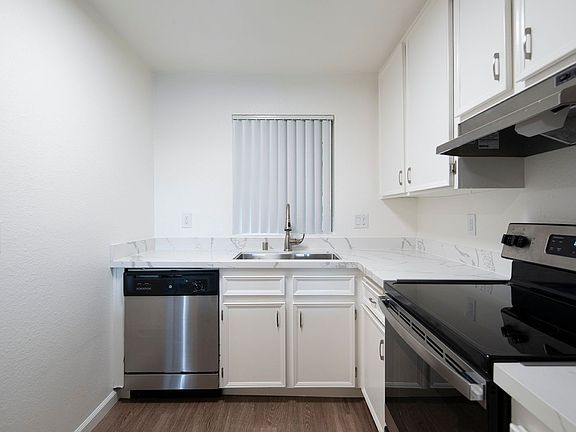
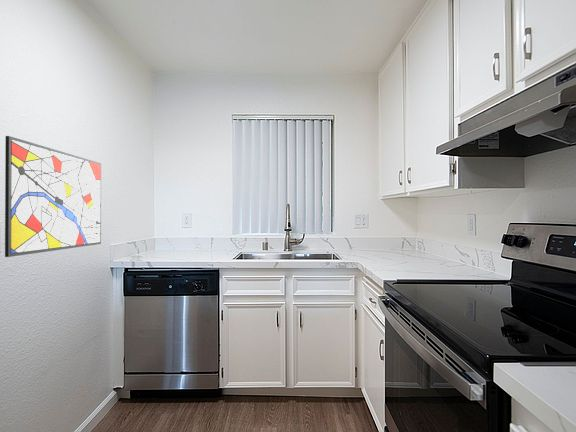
+ wall art [4,135,102,258]
